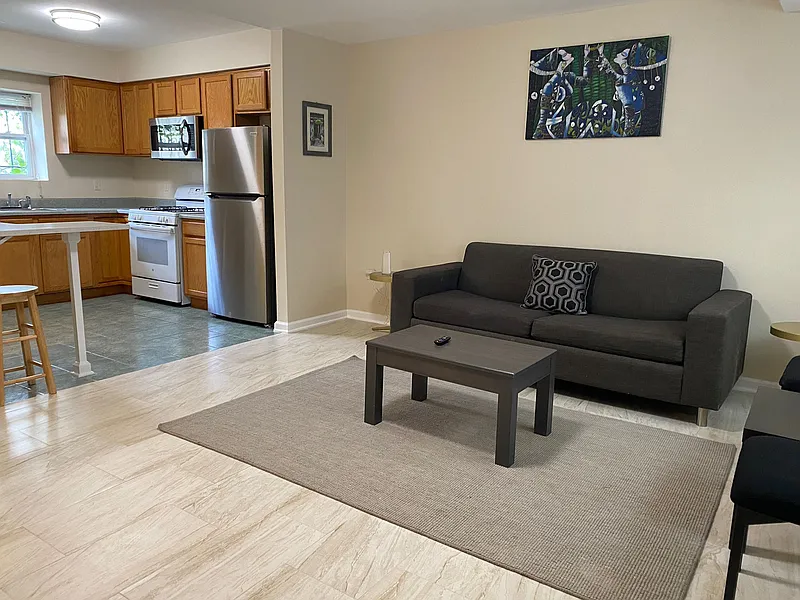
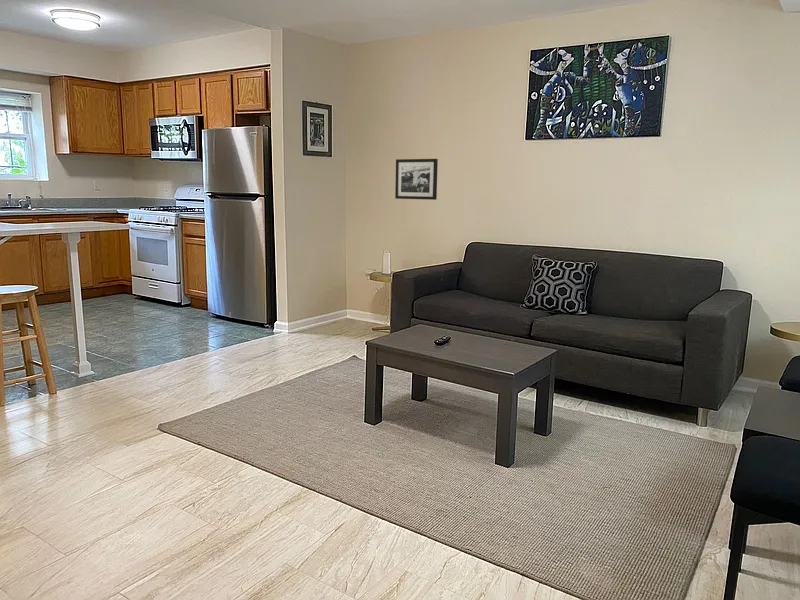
+ picture frame [394,158,439,201]
